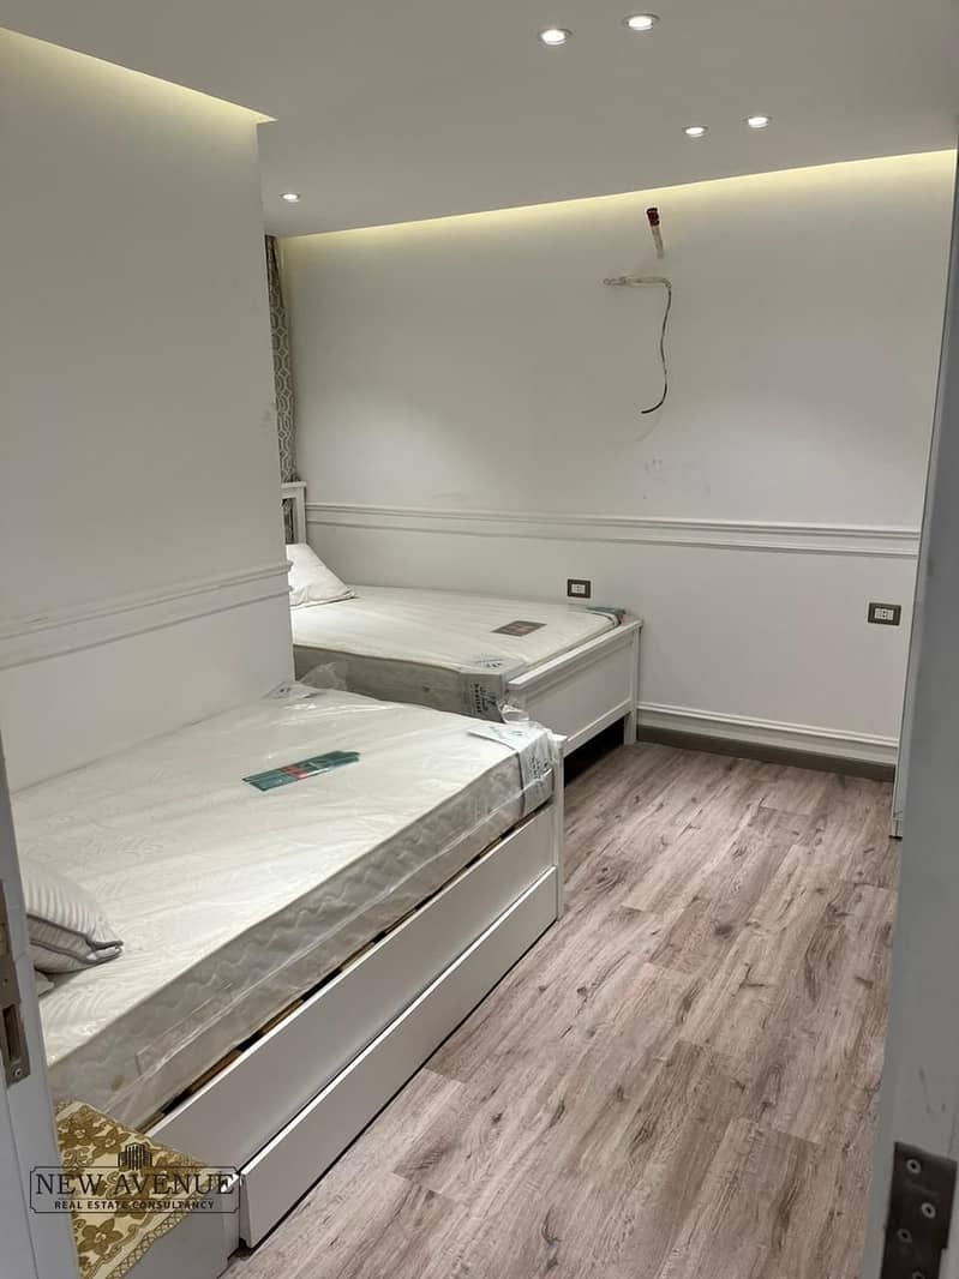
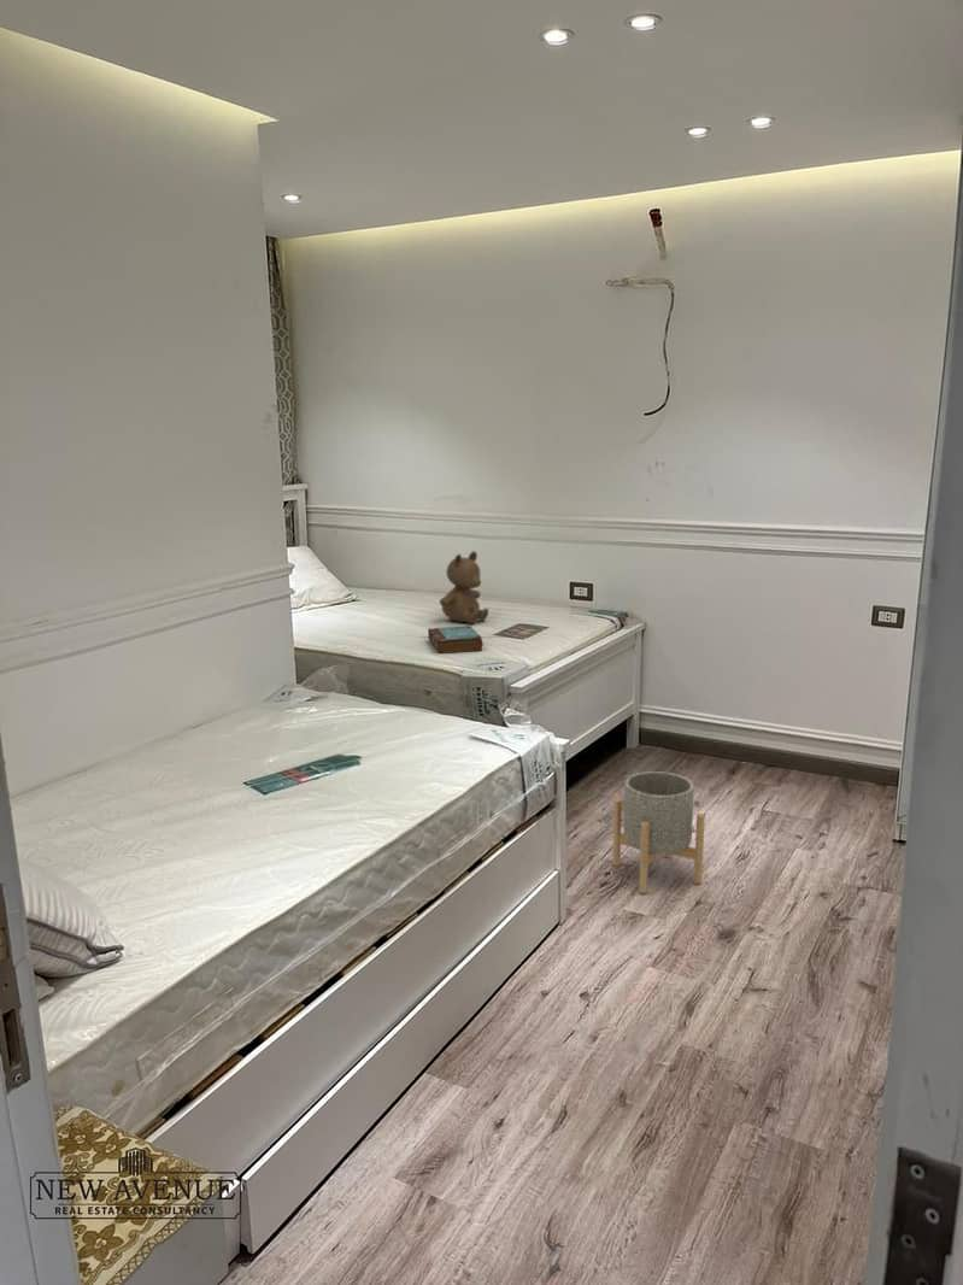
+ teddy bear [439,550,489,626]
+ book [427,624,483,655]
+ planter [611,770,706,894]
